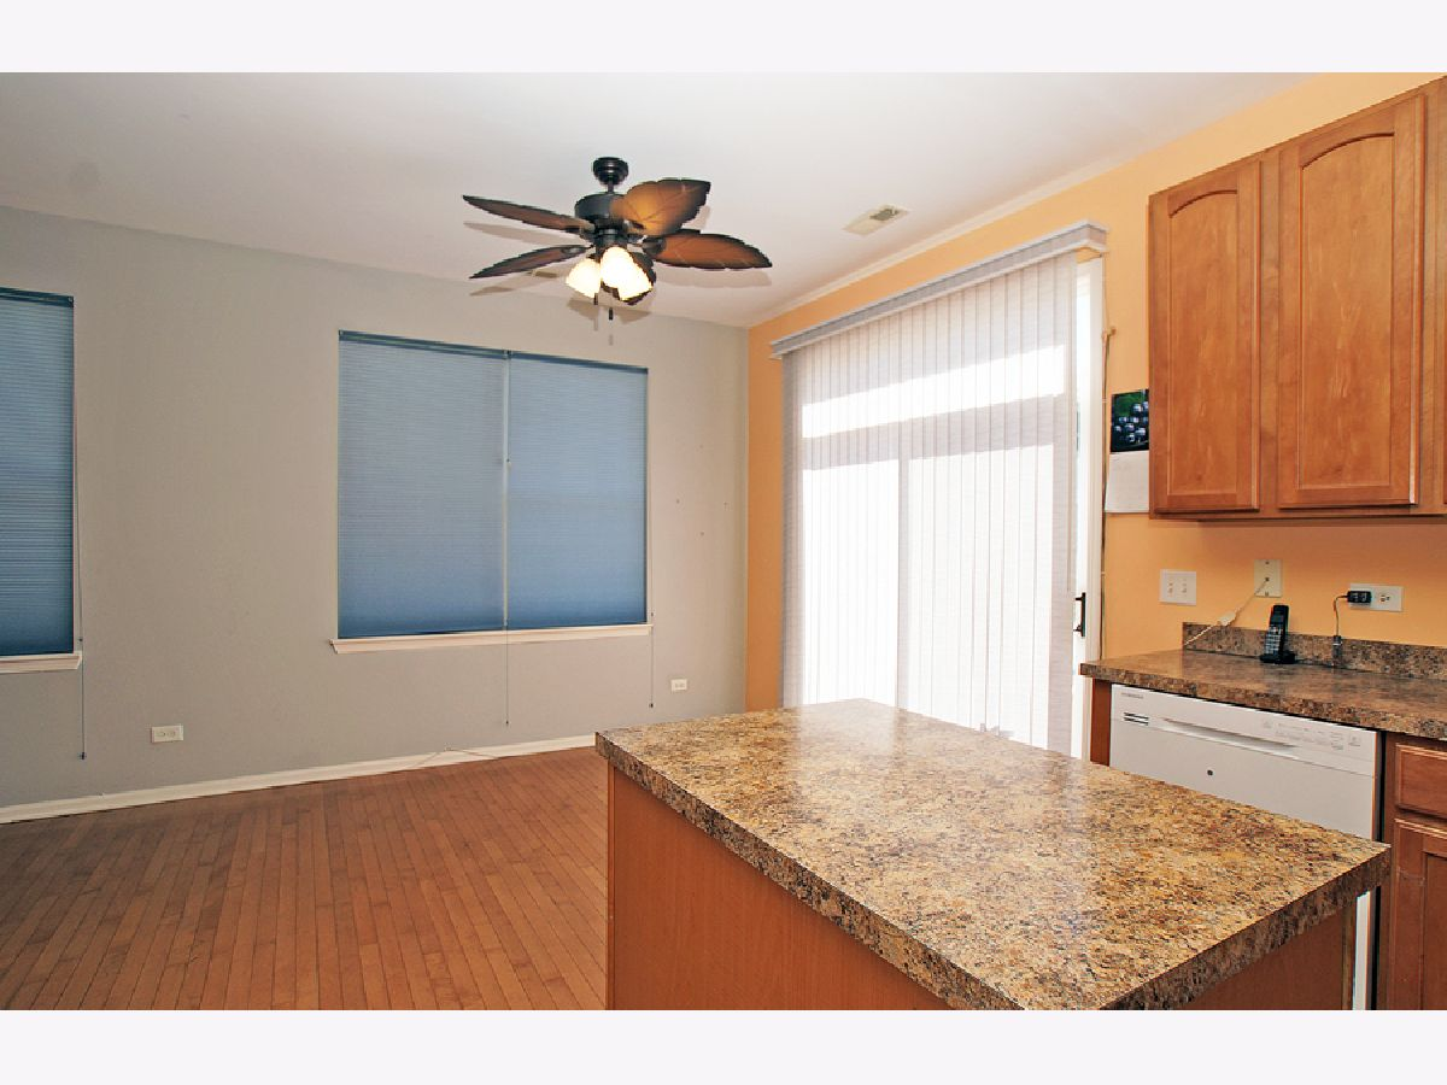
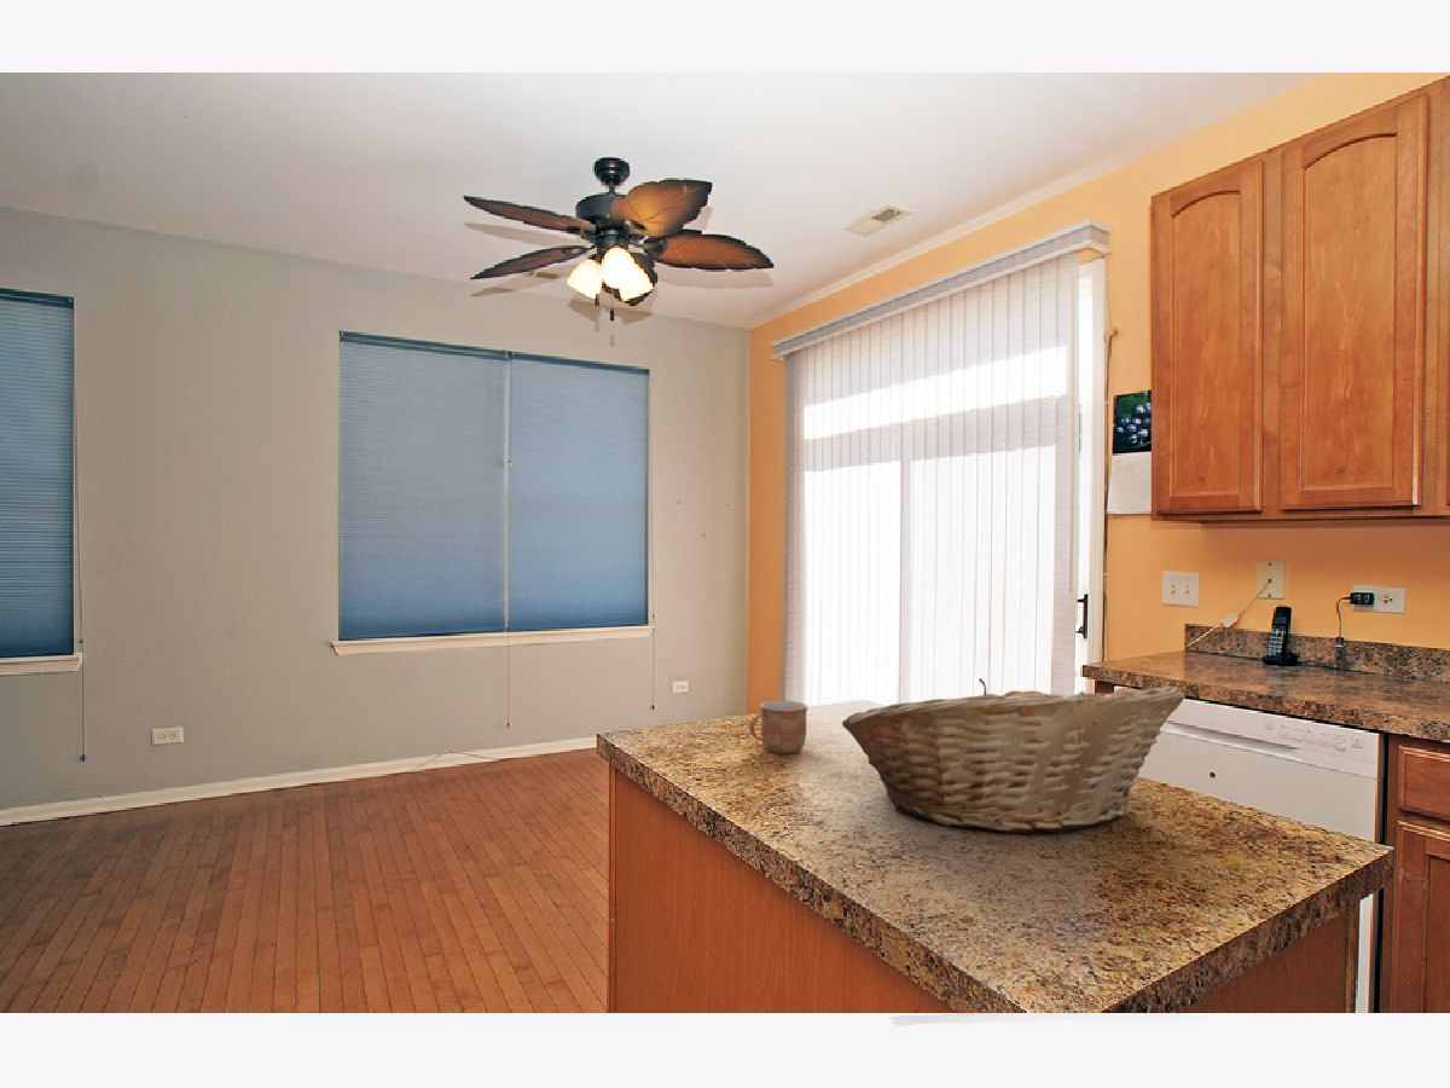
+ fruit basket [841,677,1187,834]
+ mug [748,700,808,754]
